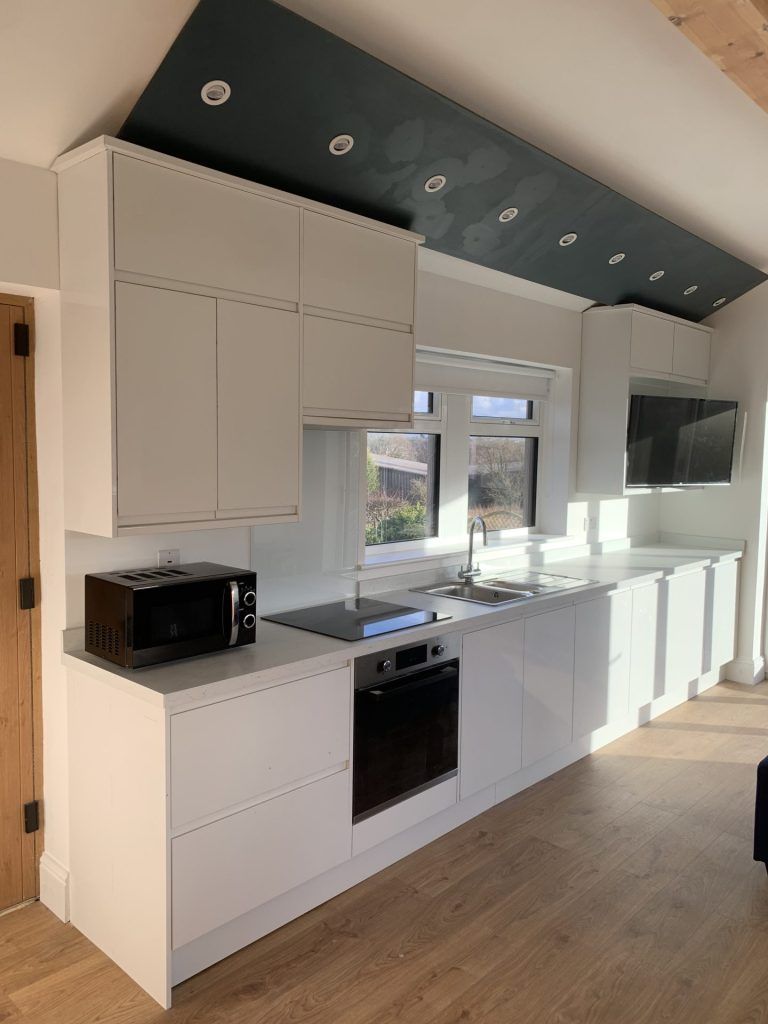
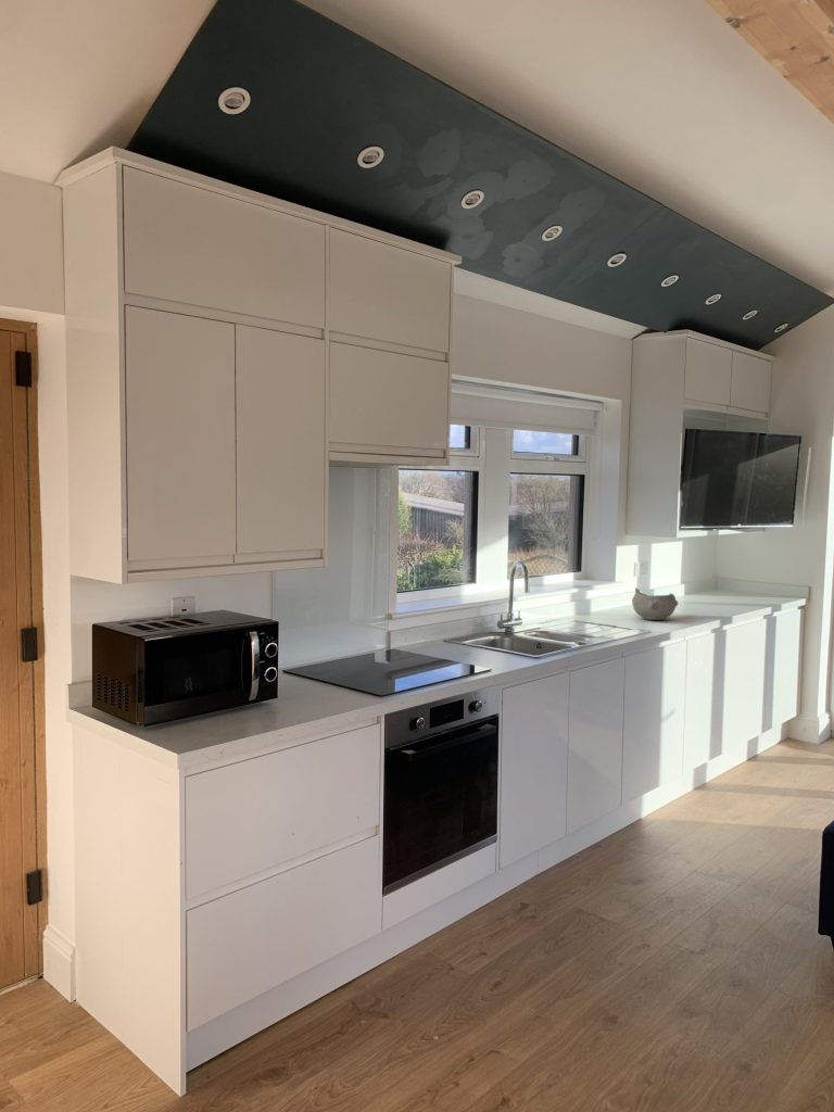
+ bowl [631,586,680,621]
